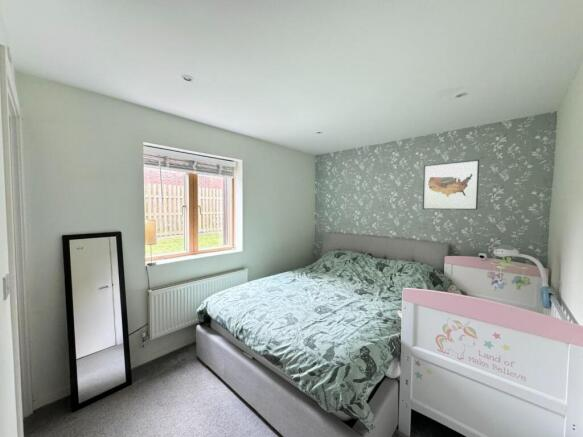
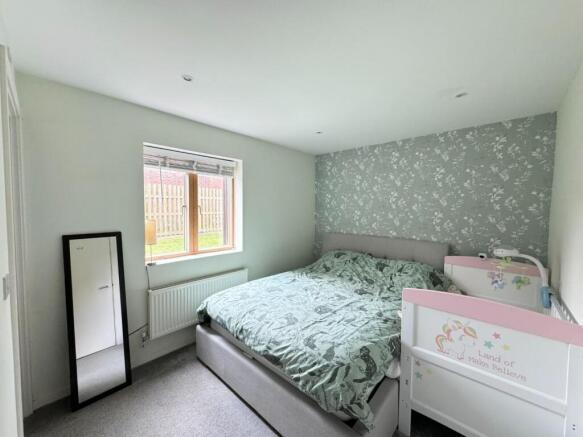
- wall art [422,159,480,211]
